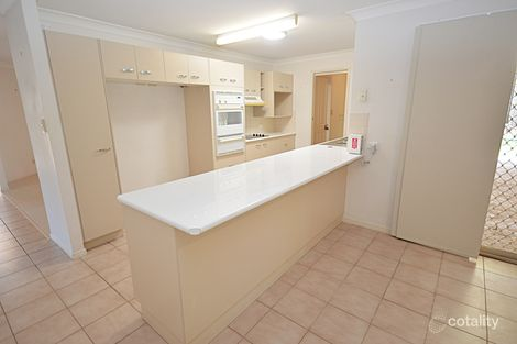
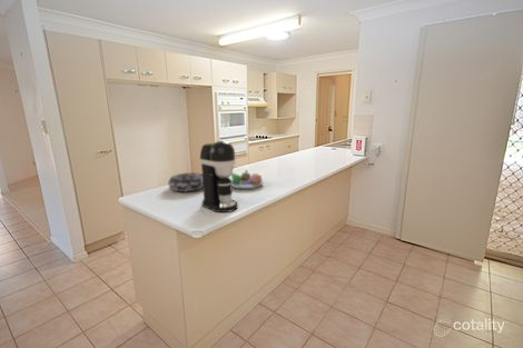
+ fruit bowl [230,169,264,190]
+ decorative bowl [167,171,204,192]
+ coffee maker [198,140,239,213]
